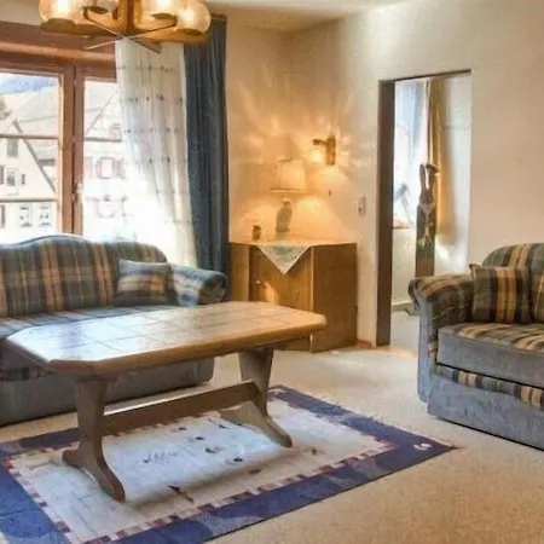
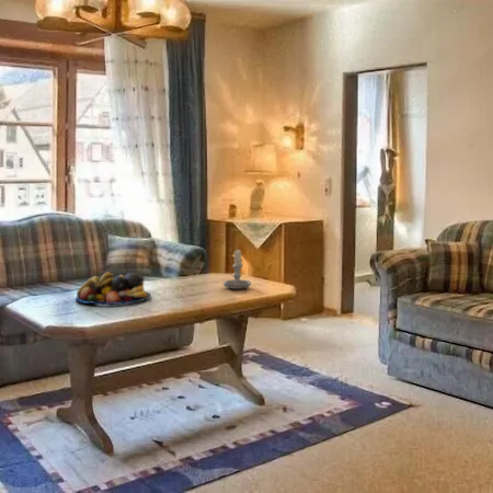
+ candle [222,248,252,290]
+ fruit bowl [74,271,152,306]
